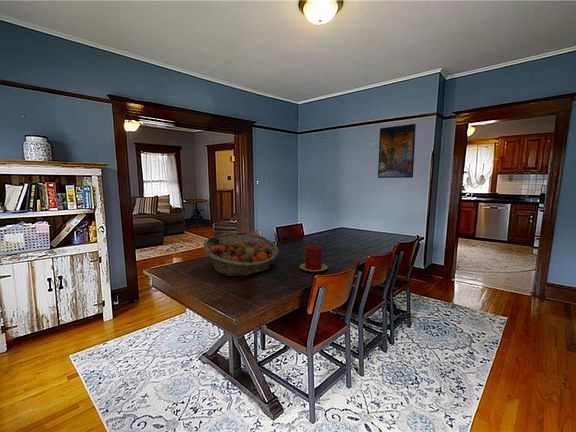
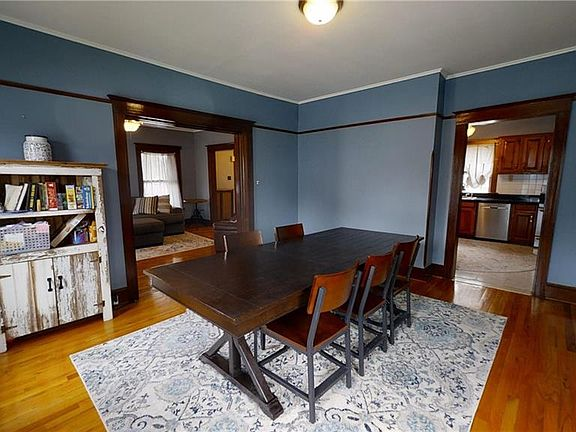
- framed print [377,123,417,179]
- candle [299,244,328,273]
- fruit basket [202,231,280,277]
